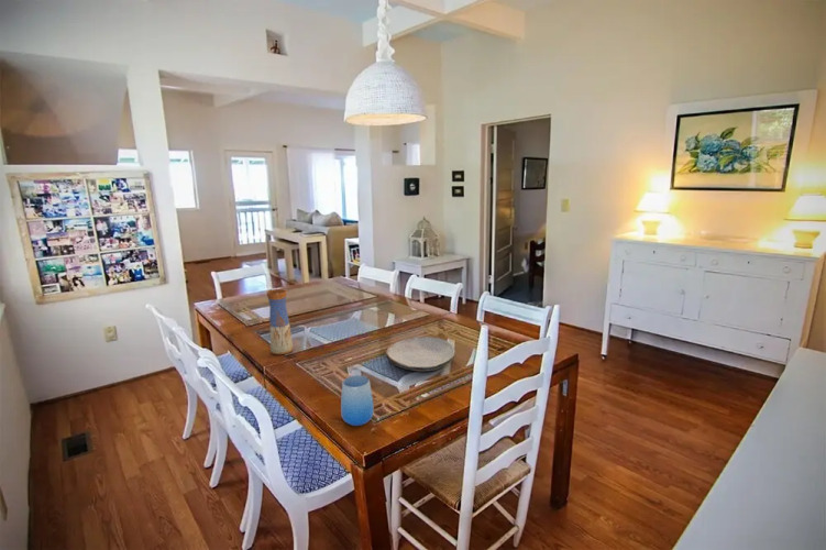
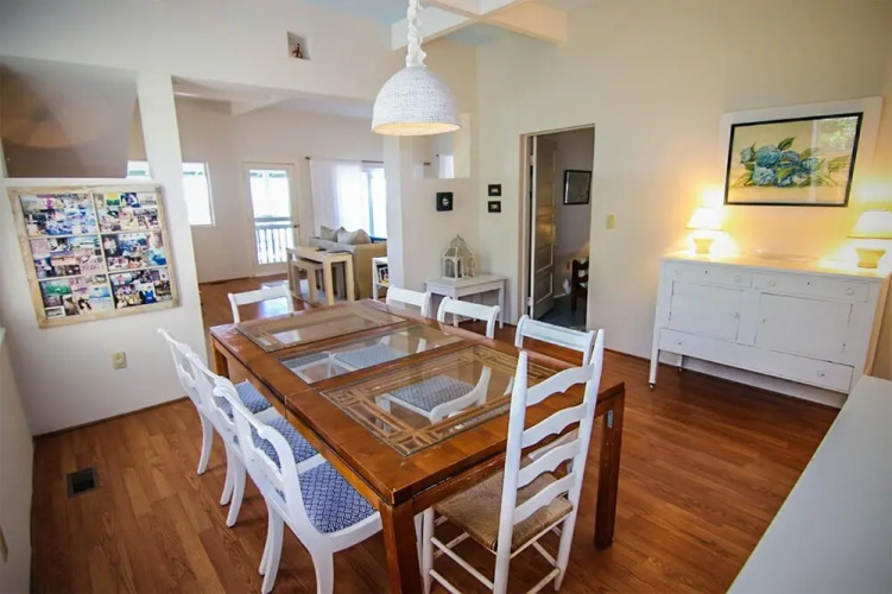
- vase [265,288,295,355]
- cup [340,374,375,427]
- plate [385,336,455,372]
